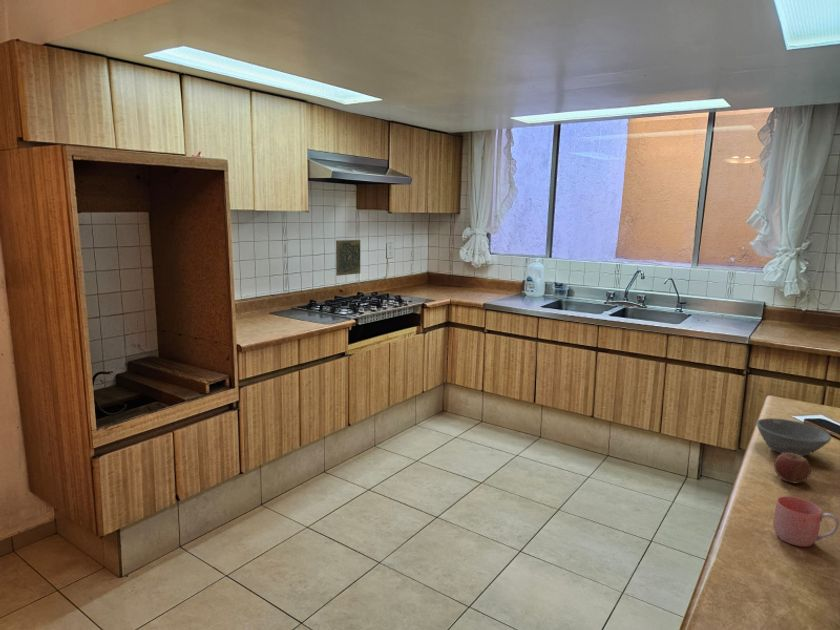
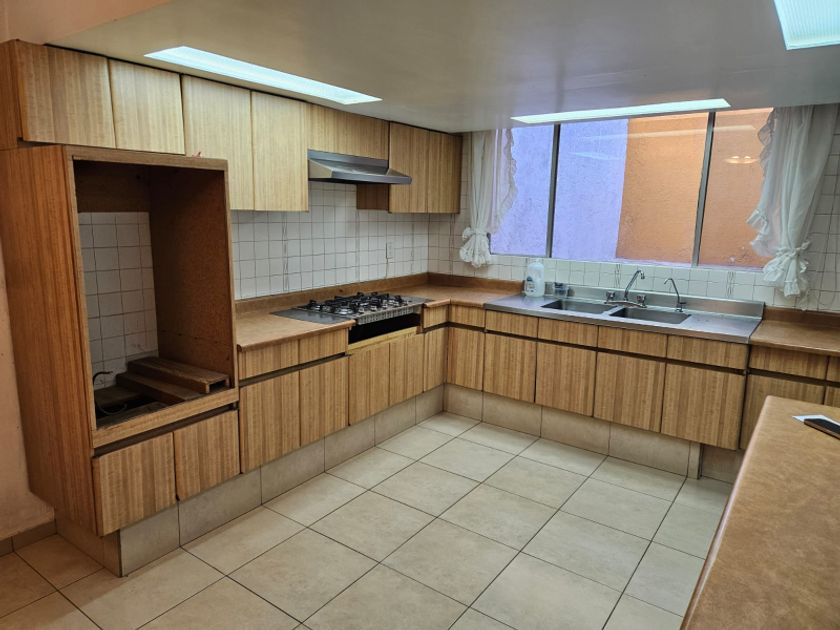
- bowl [755,417,832,457]
- decorative tile [335,239,361,277]
- apple [773,453,812,485]
- mug [773,495,840,548]
